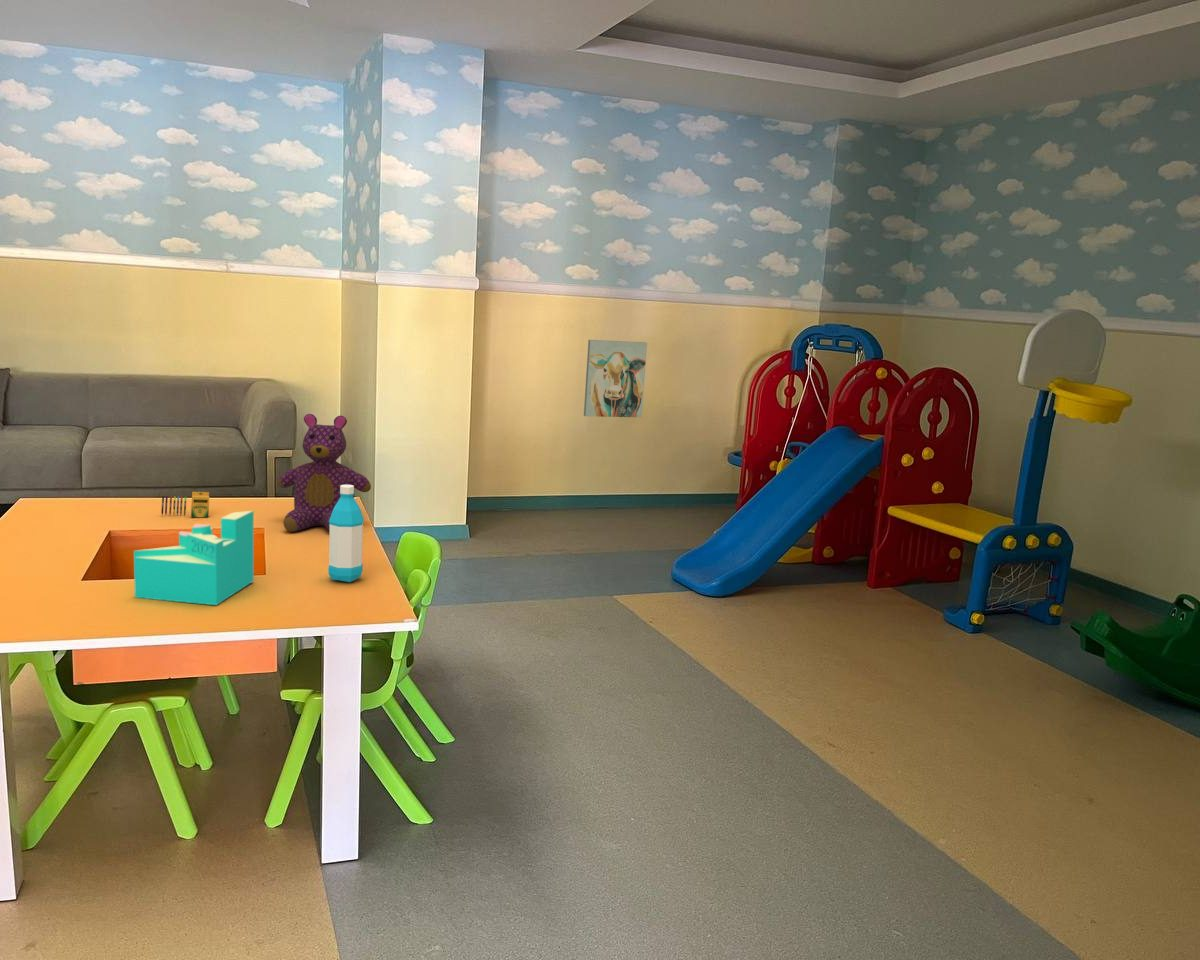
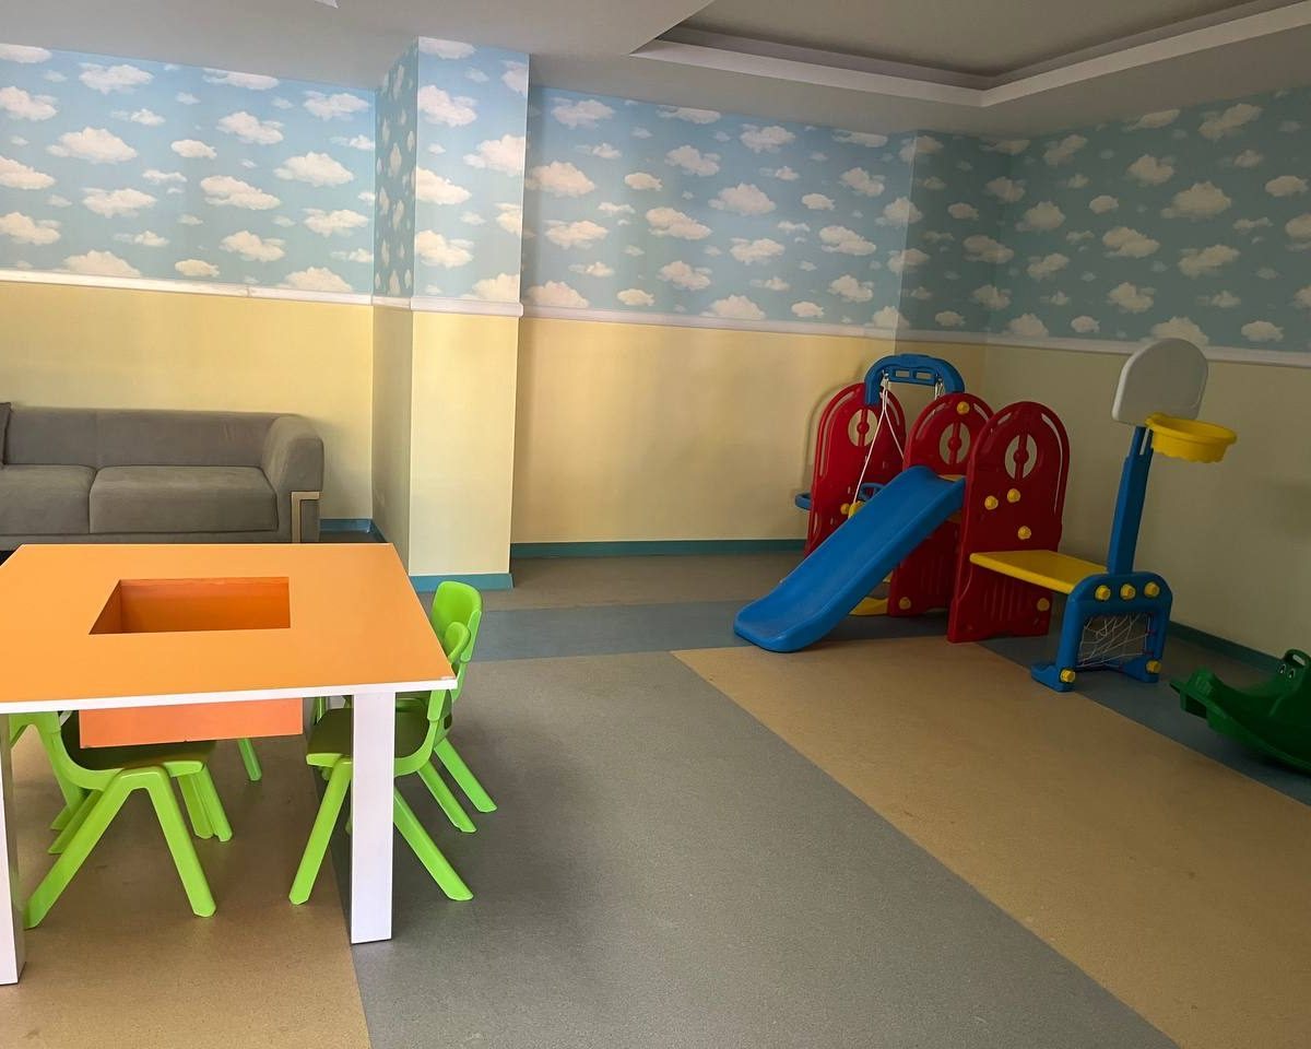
- wall art [583,339,648,418]
- teddy bear [277,413,372,533]
- crayon [160,491,210,518]
- toy blocks [133,510,255,606]
- water bottle [327,485,365,583]
